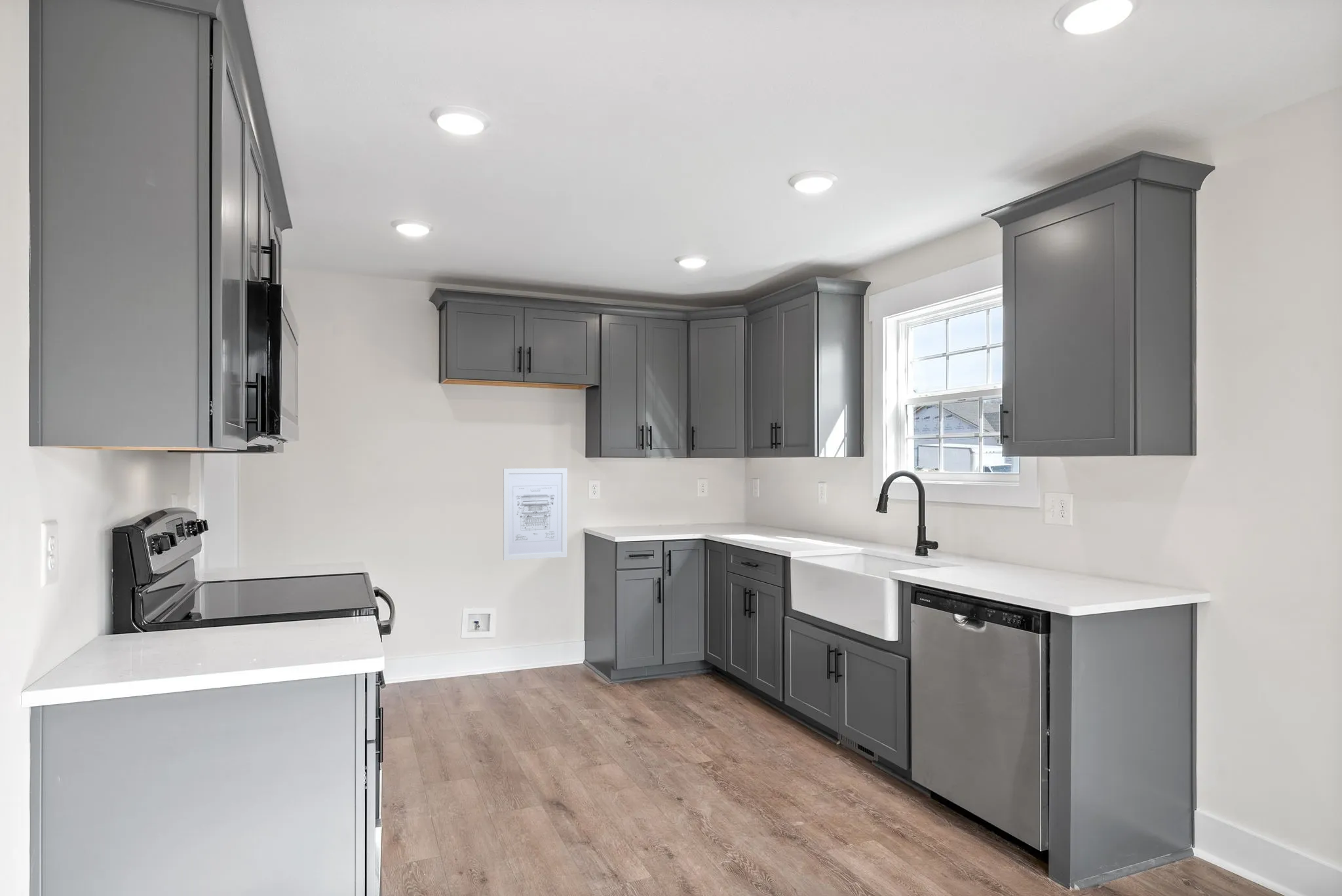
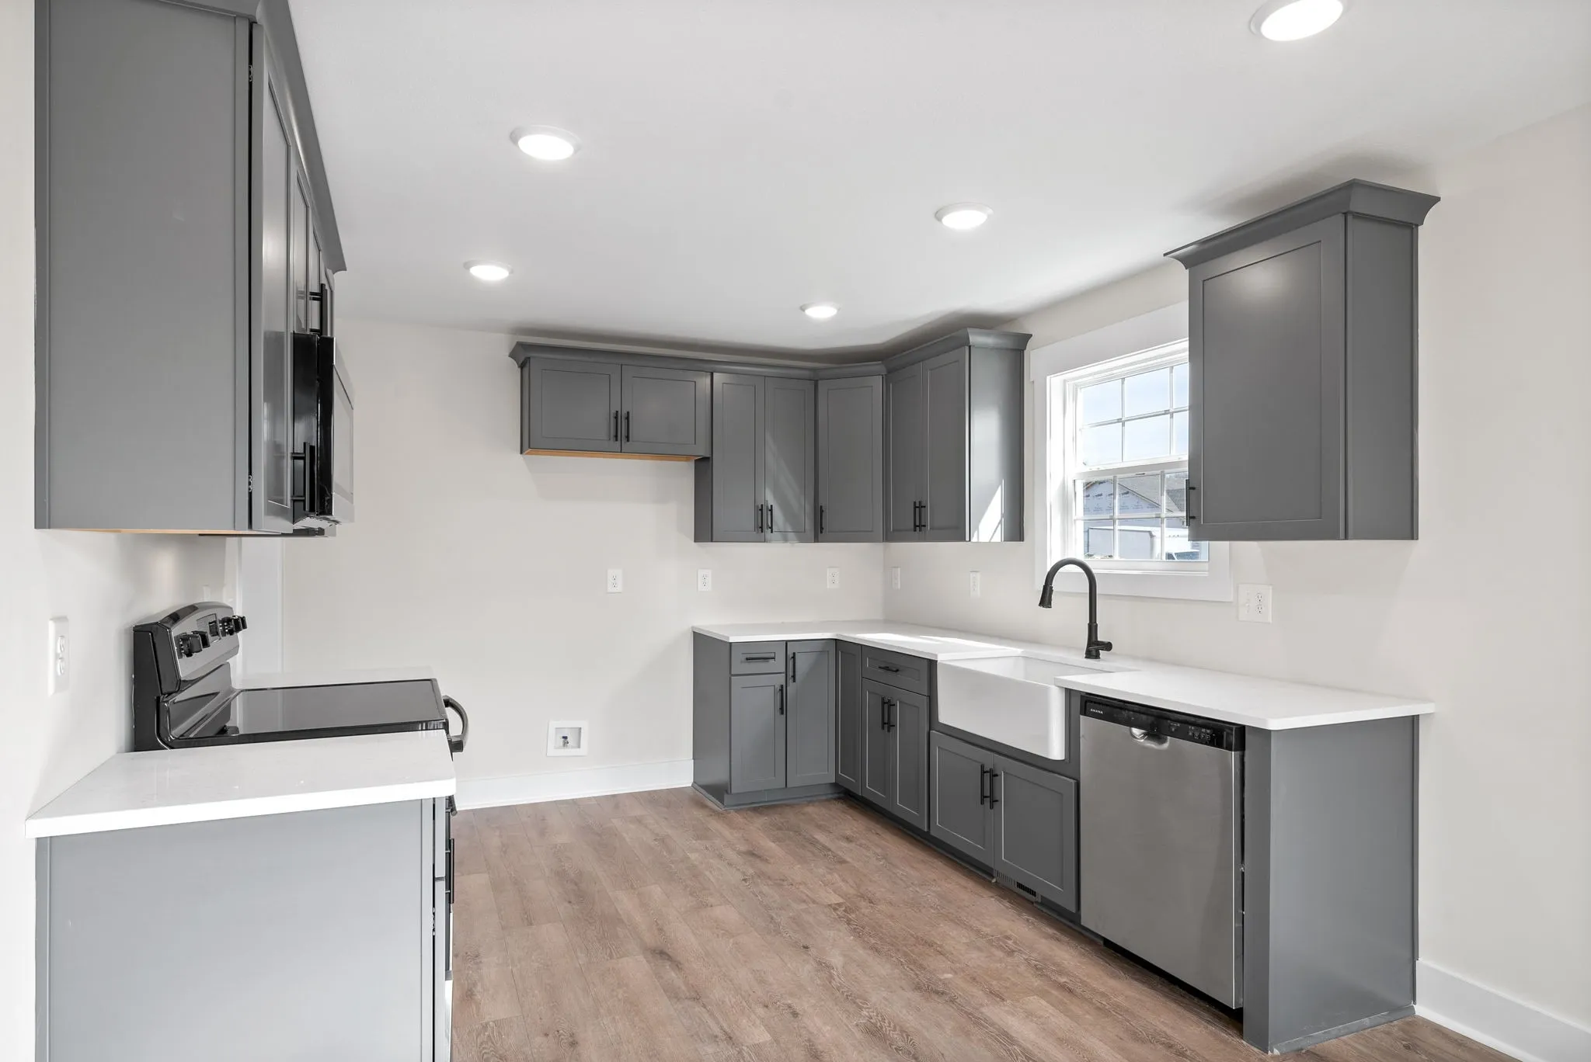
- wall art [503,468,568,561]
